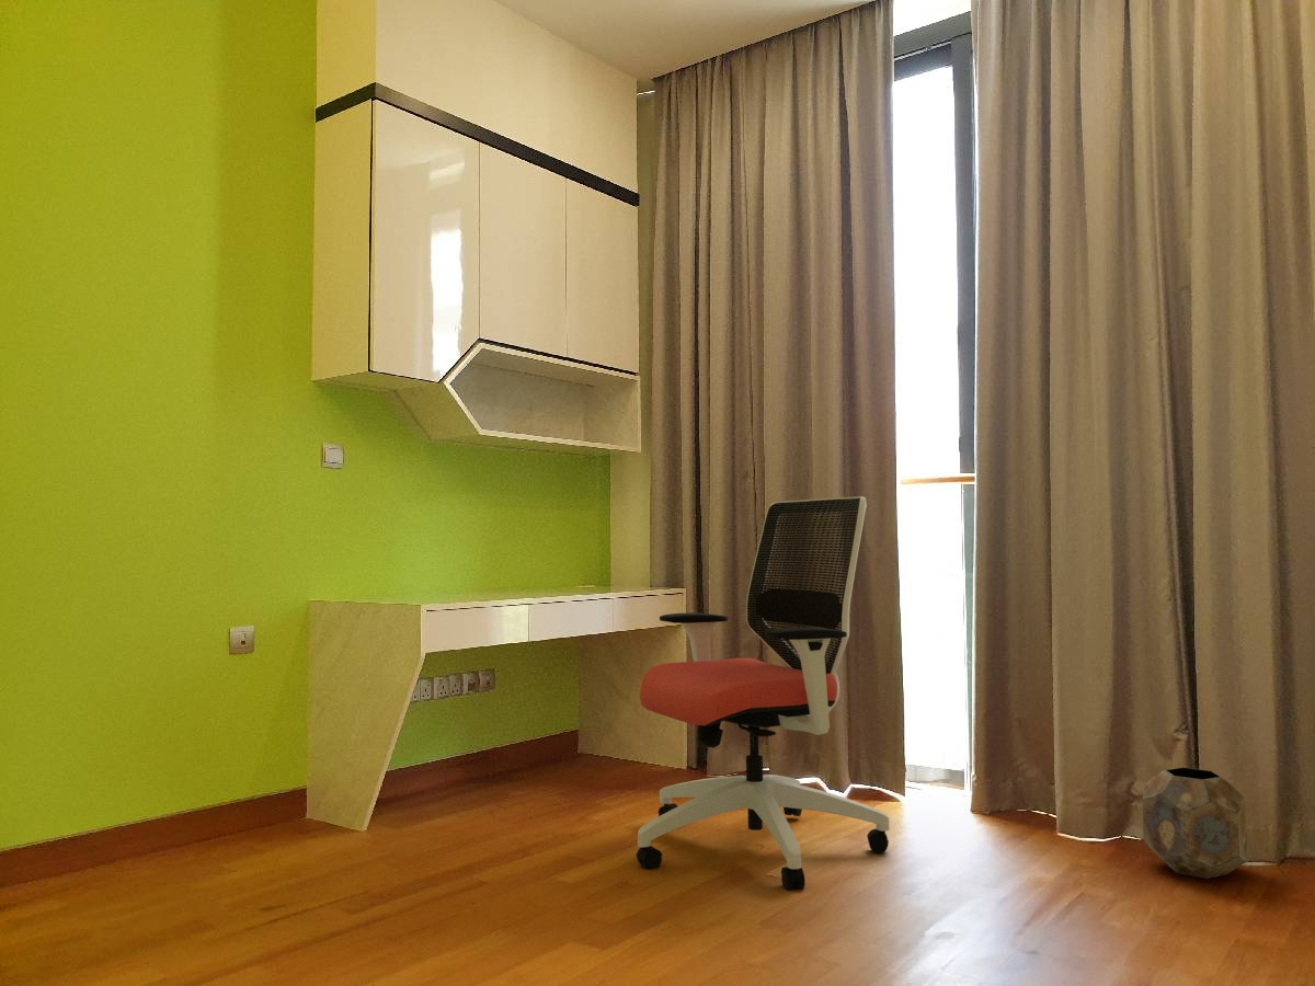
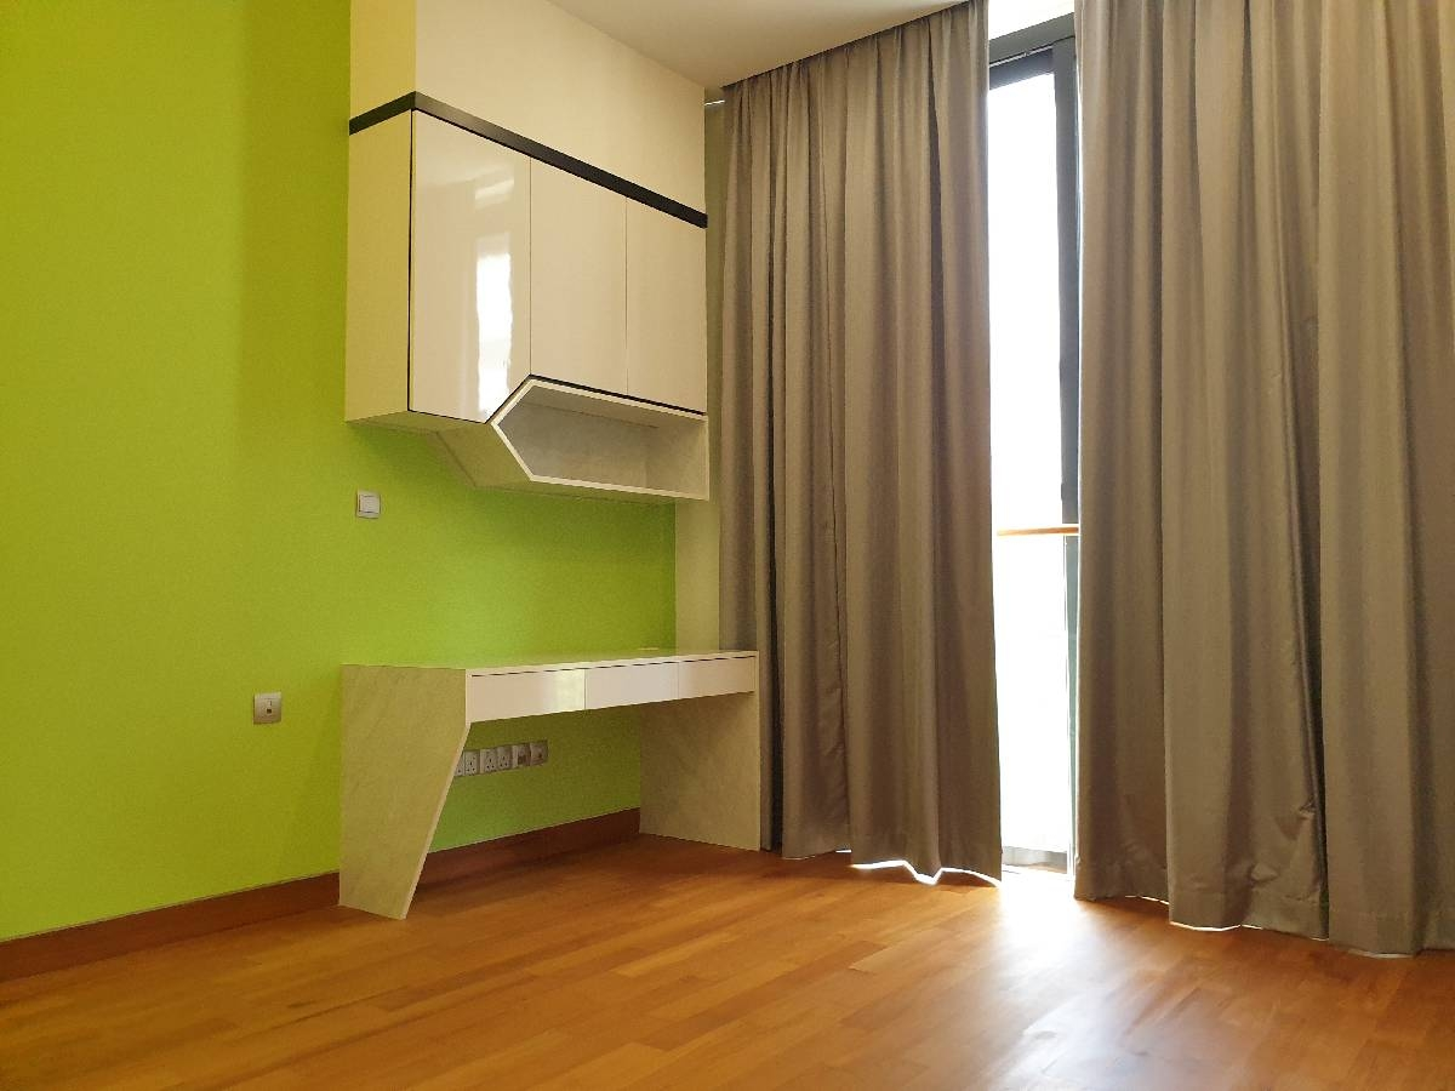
- planter [1141,766,1249,880]
- office chair [636,495,890,891]
